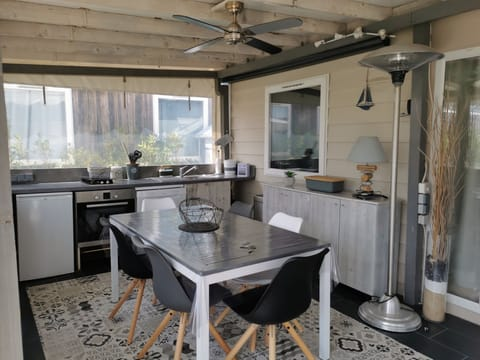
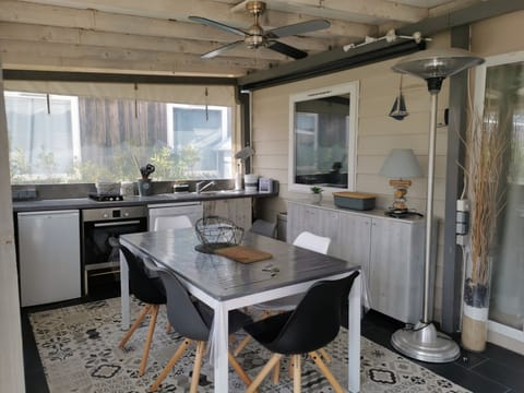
+ cutting board [213,245,274,264]
